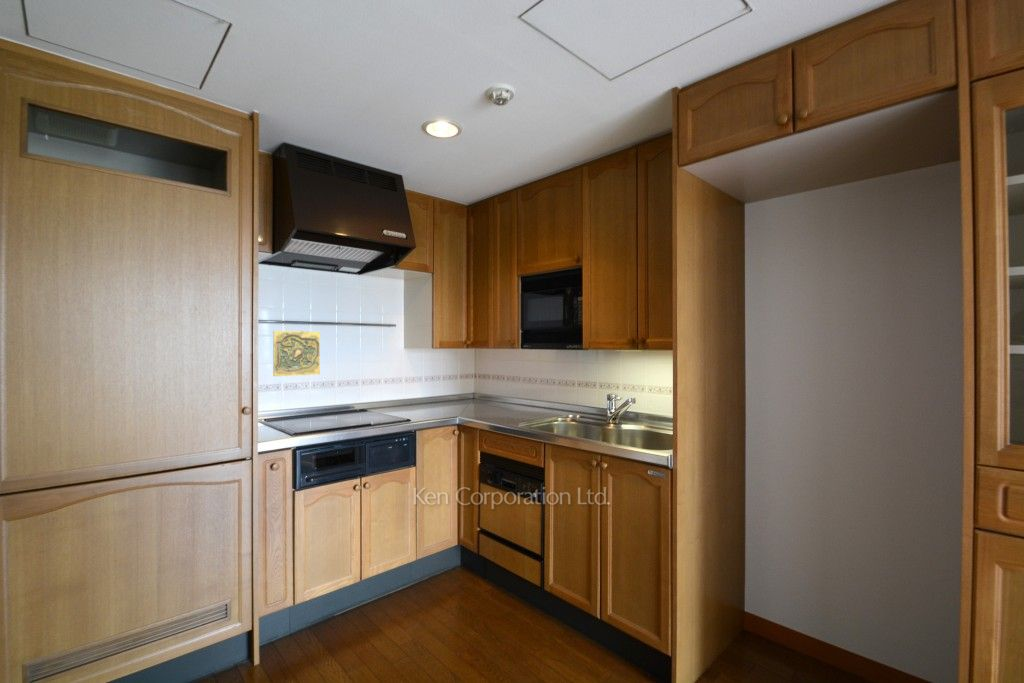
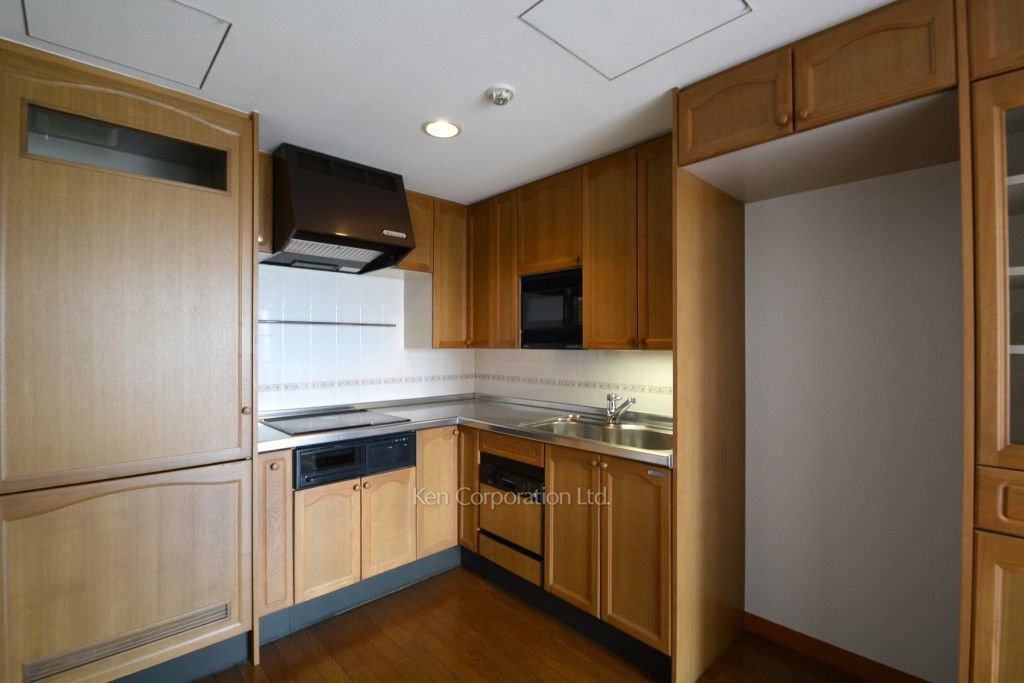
- decorative tile [272,330,321,377]
